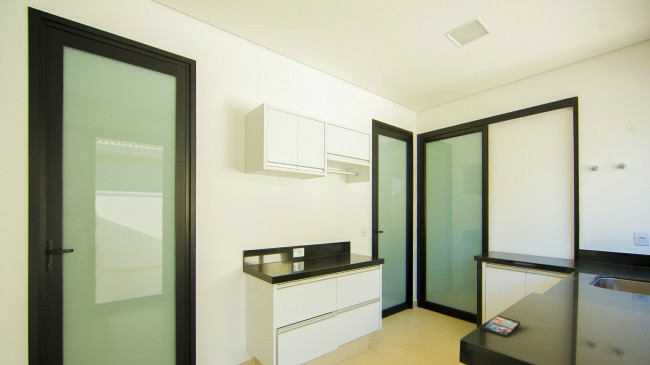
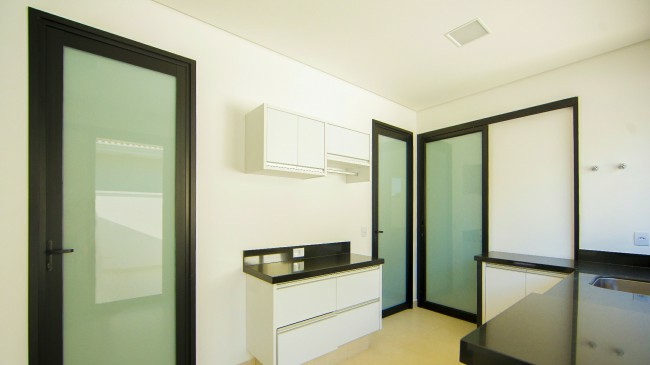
- smartphone [481,314,521,338]
